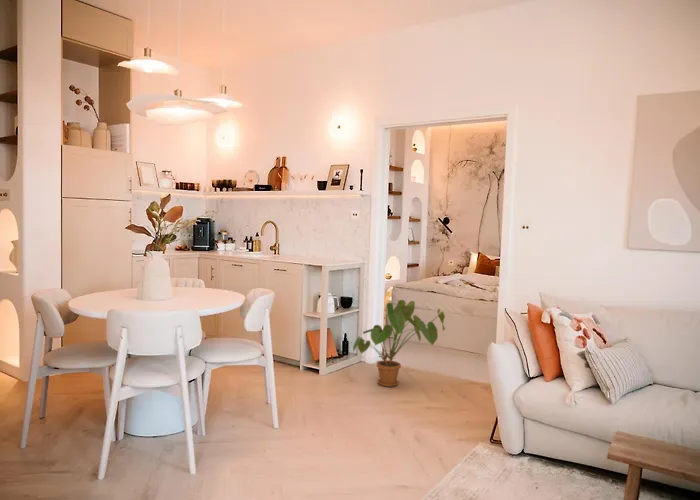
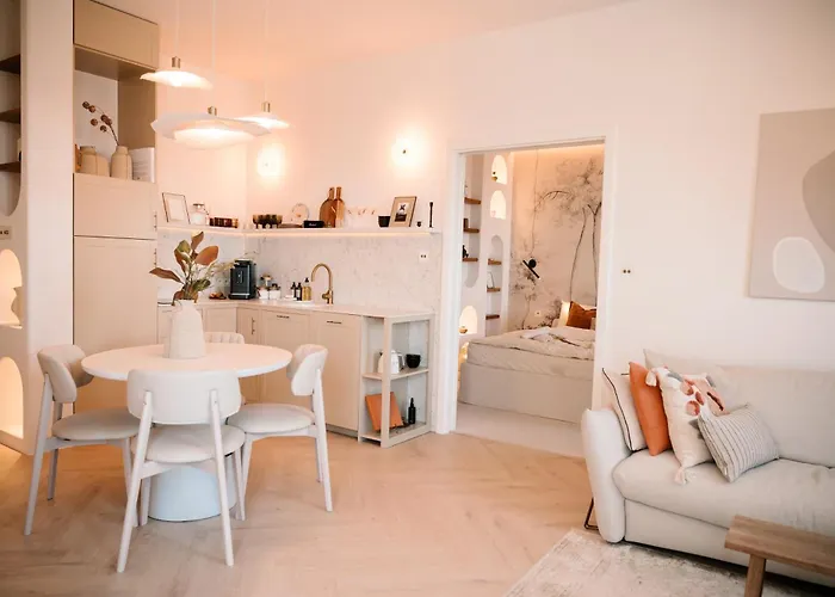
- house plant [352,299,446,388]
